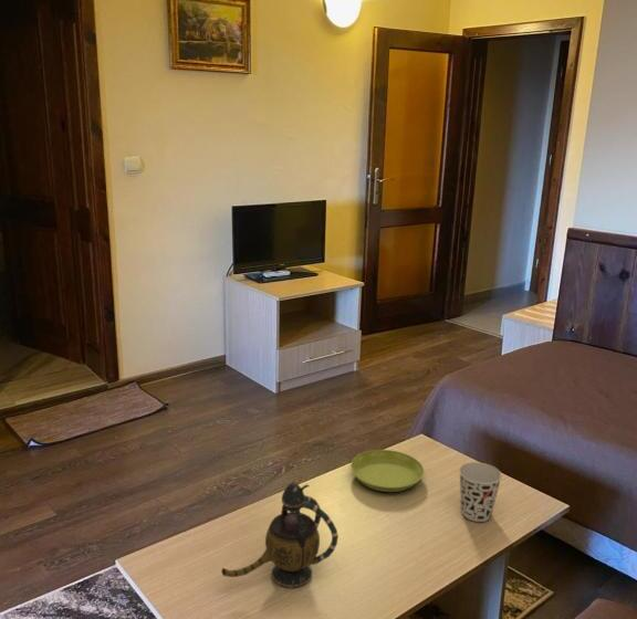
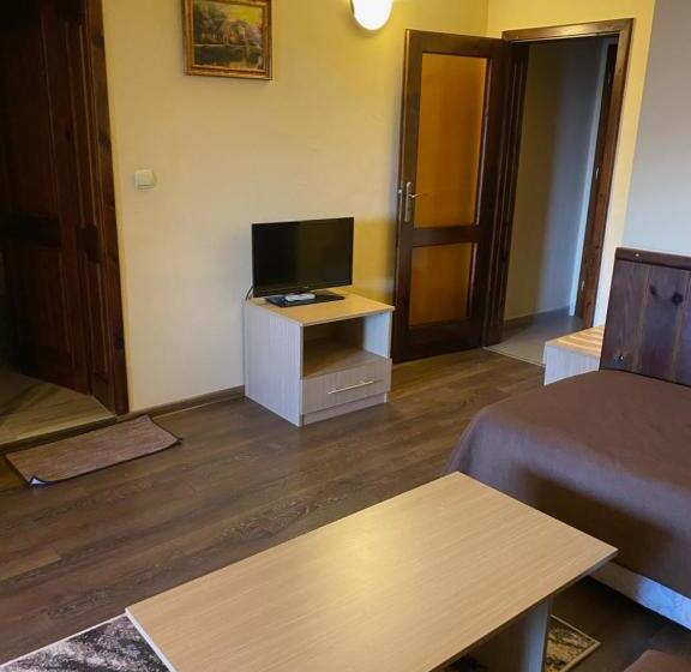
- teapot [220,481,340,589]
- saucer [349,449,425,493]
- cup [458,461,503,523]
